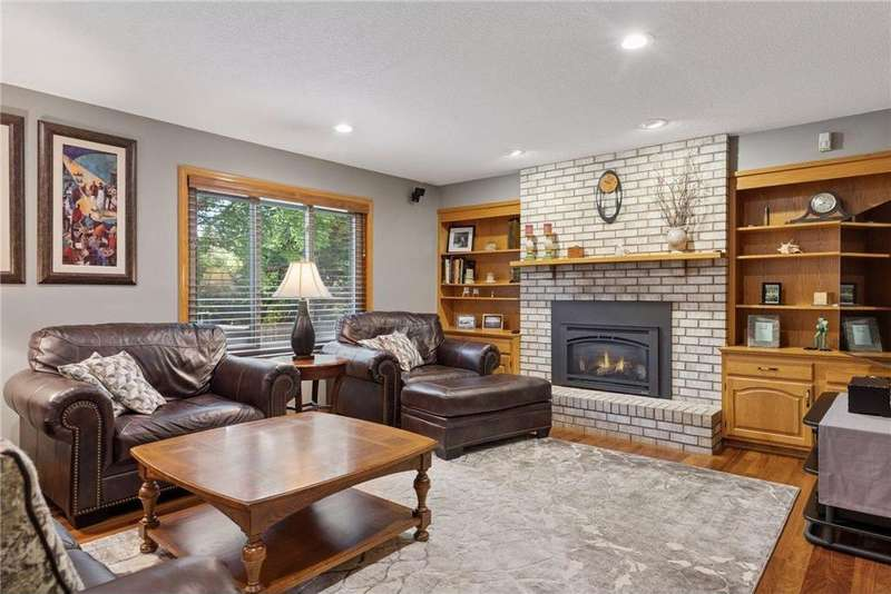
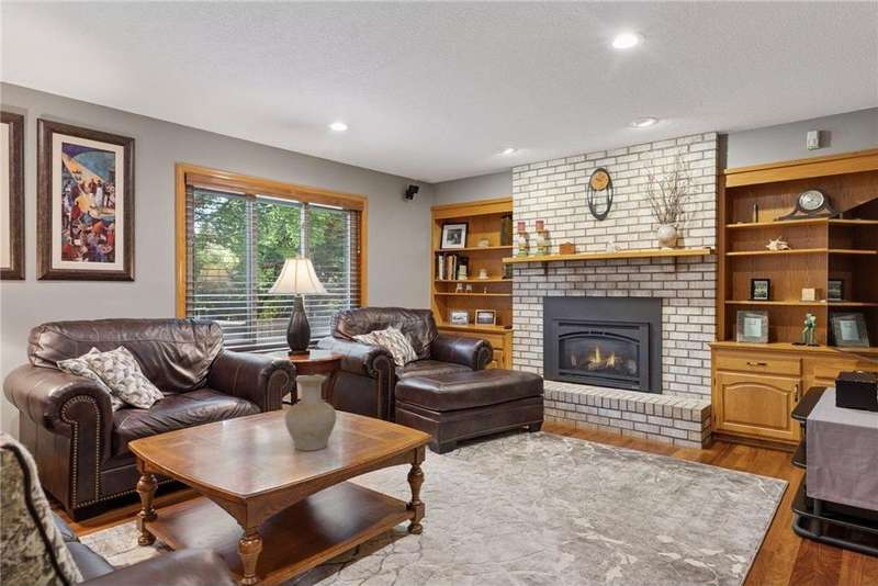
+ vase [284,374,337,452]
